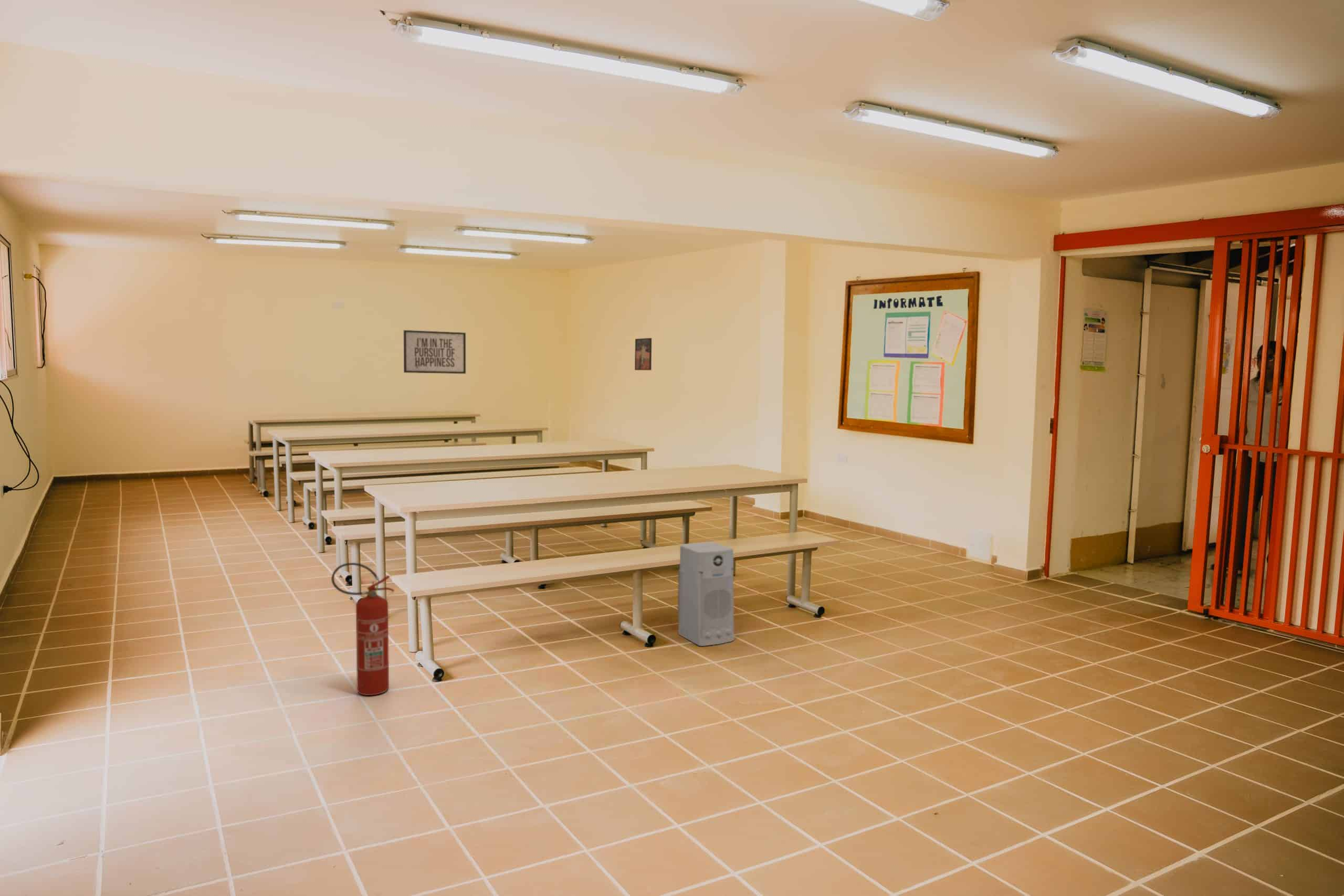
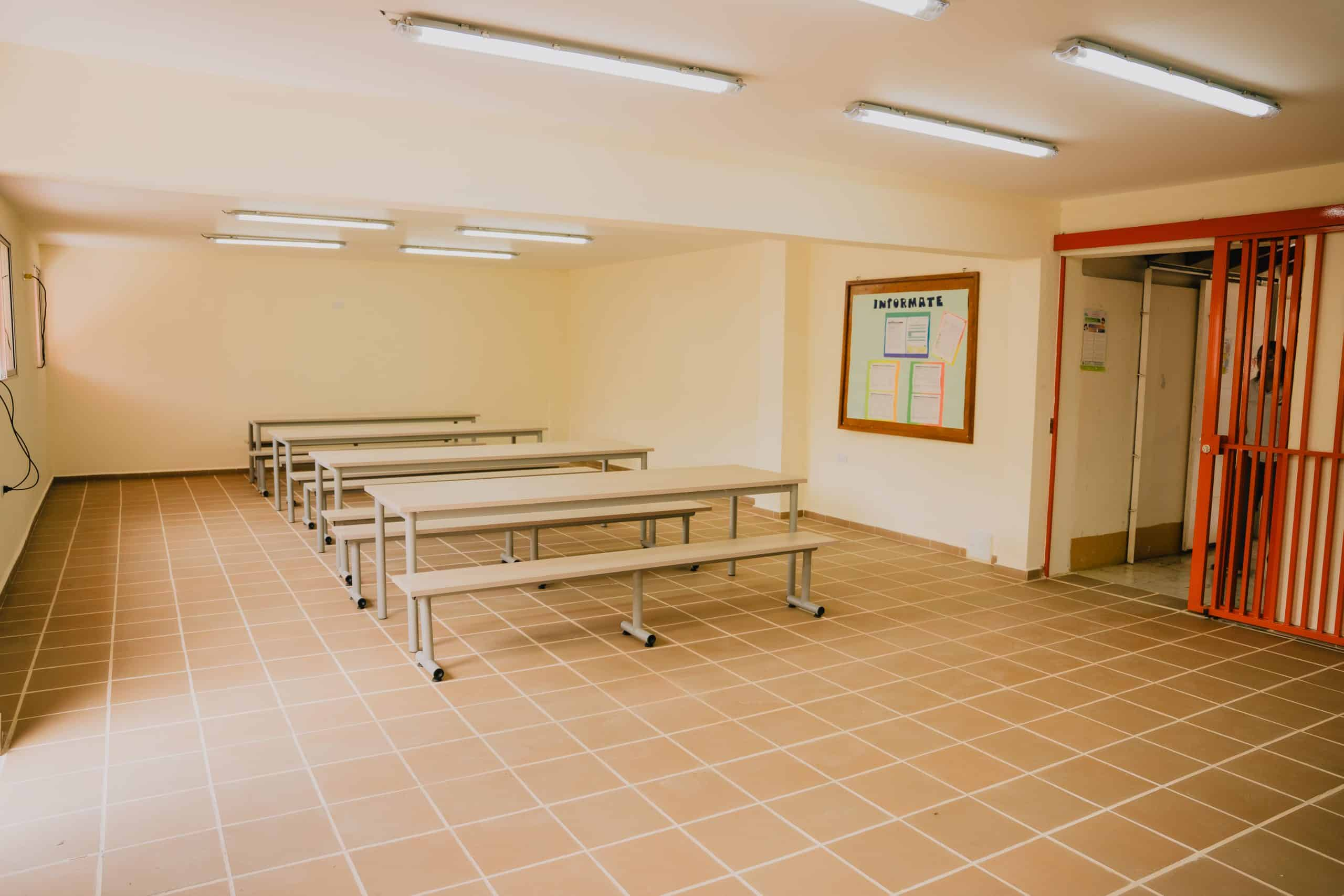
- fire extinguisher [331,562,395,696]
- mirror [403,330,466,374]
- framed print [634,338,652,371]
- air purifier [677,542,735,647]
